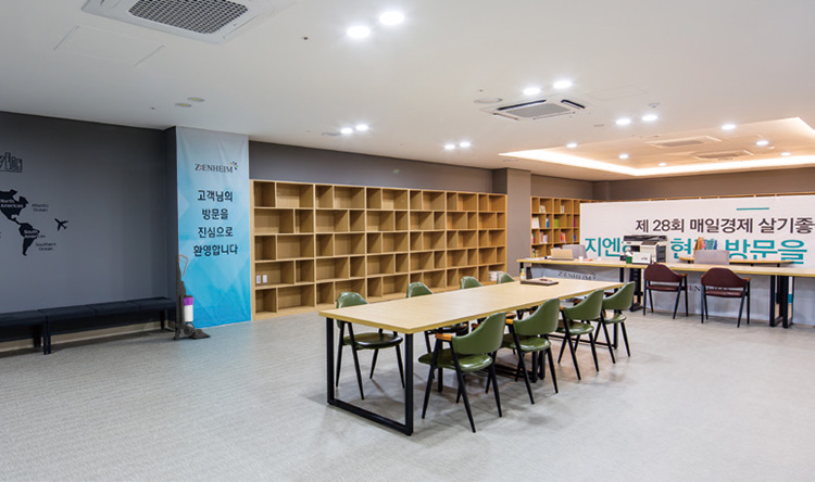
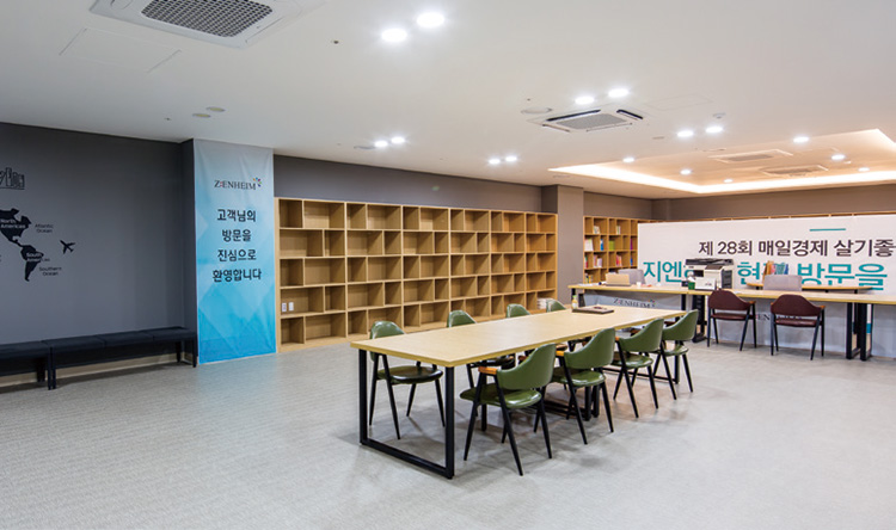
- vacuum cleaner [172,253,212,341]
